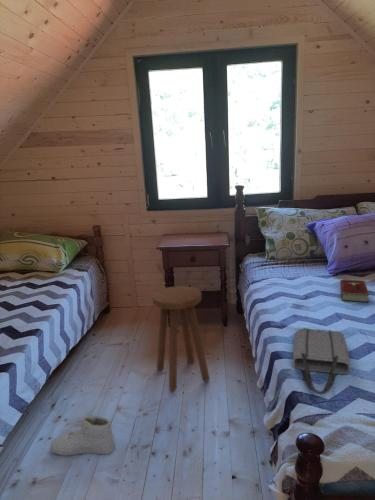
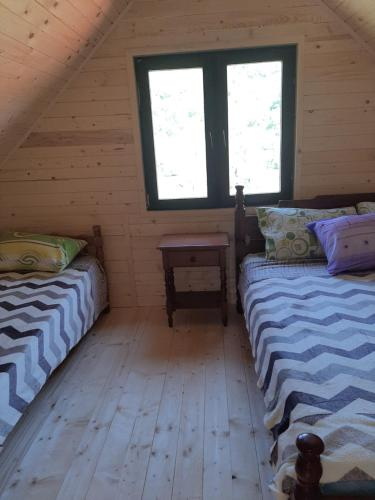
- sneaker [49,414,116,456]
- hardcover book [339,279,370,303]
- stool [151,285,211,392]
- tote bag [292,328,351,395]
